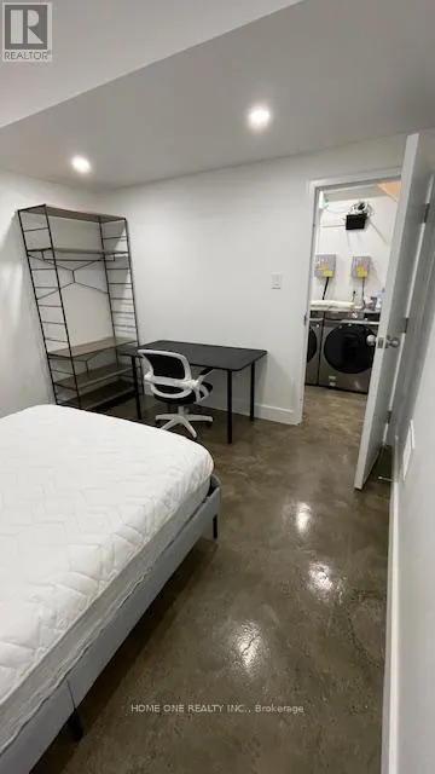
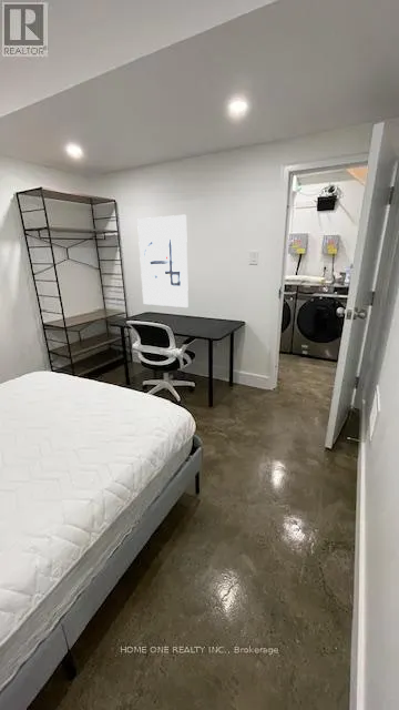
+ wall art [136,214,190,308]
